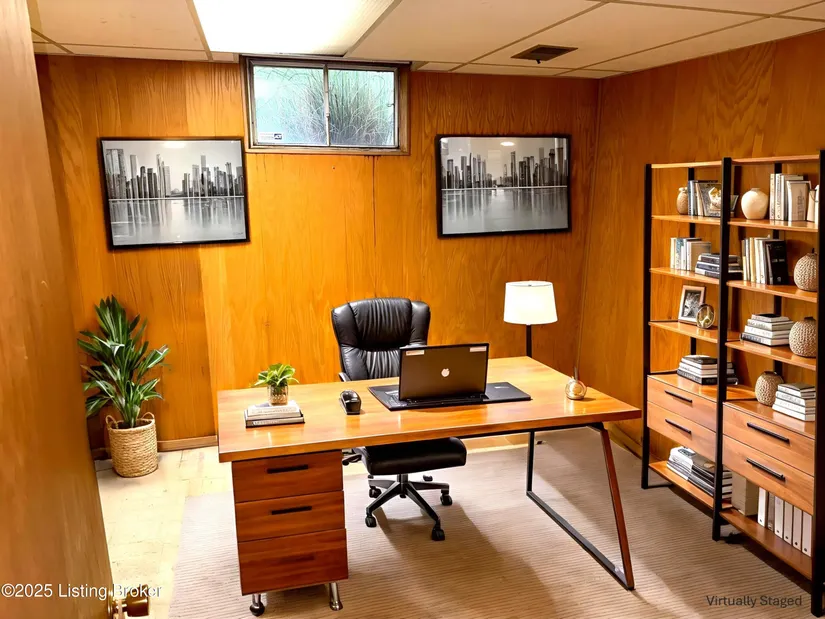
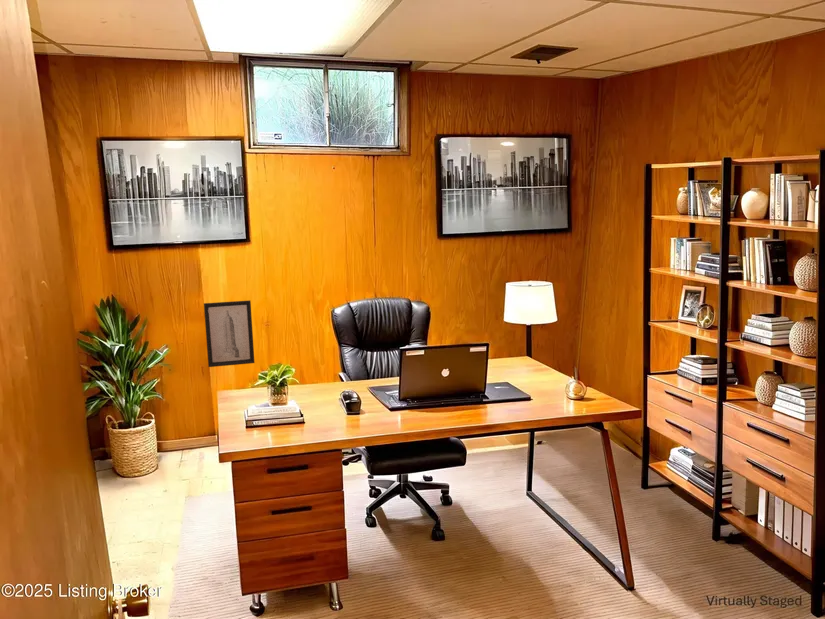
+ wall art [203,299,256,368]
